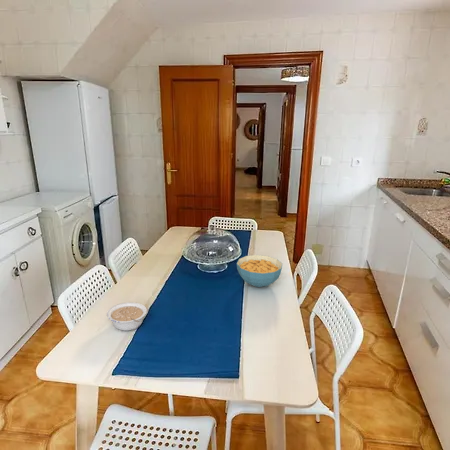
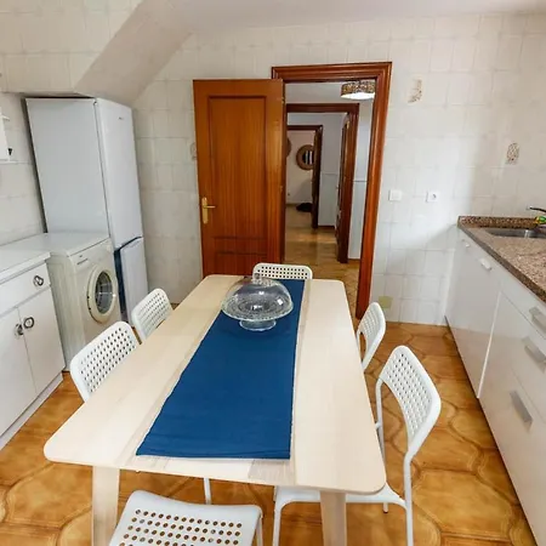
- legume [106,301,148,332]
- cereal bowl [236,254,283,288]
